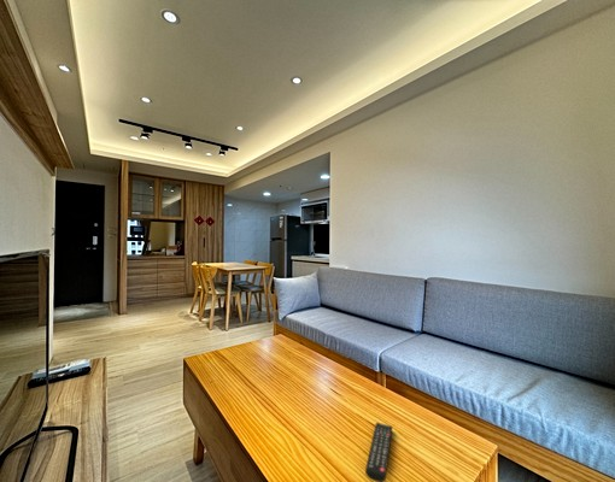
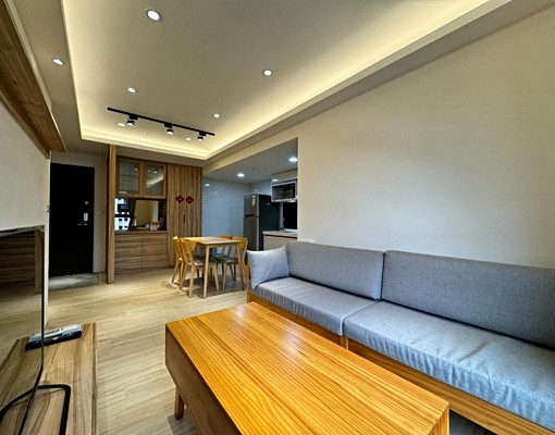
- remote control [364,422,393,482]
